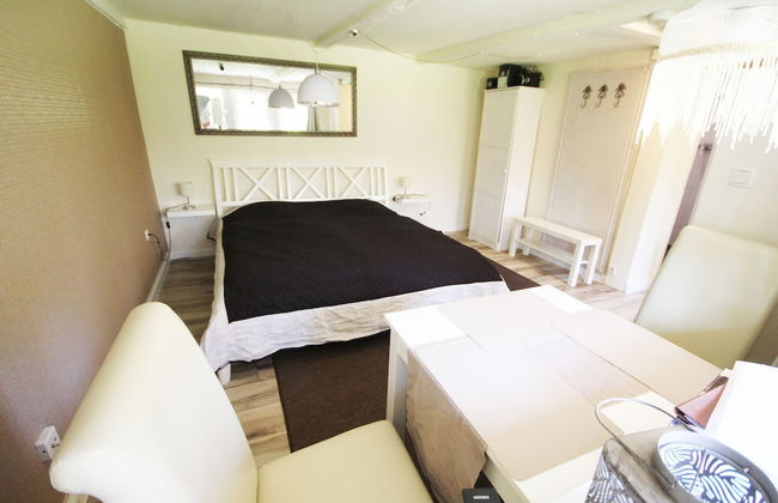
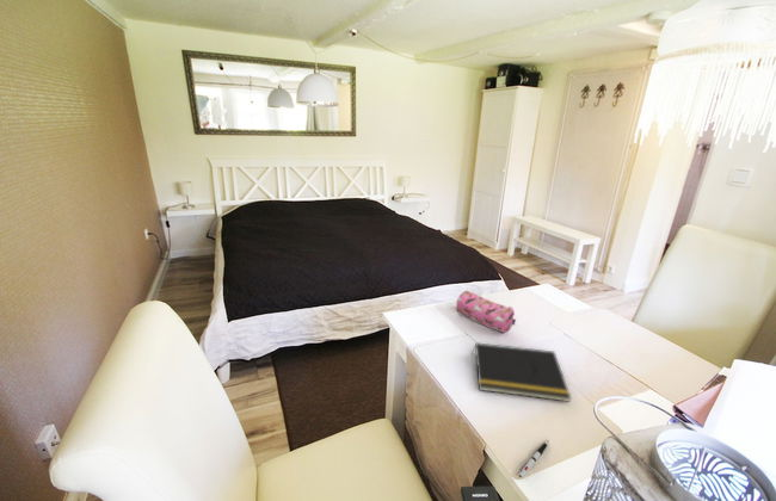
+ pencil case [455,290,517,334]
+ pen [518,439,550,480]
+ notepad [472,341,572,403]
